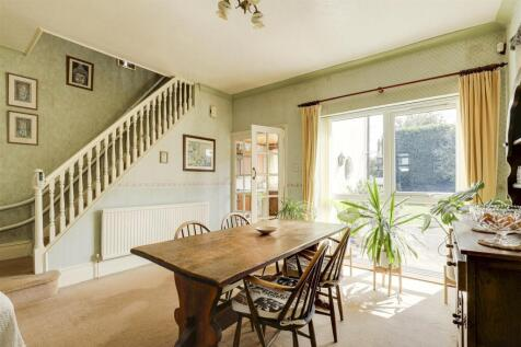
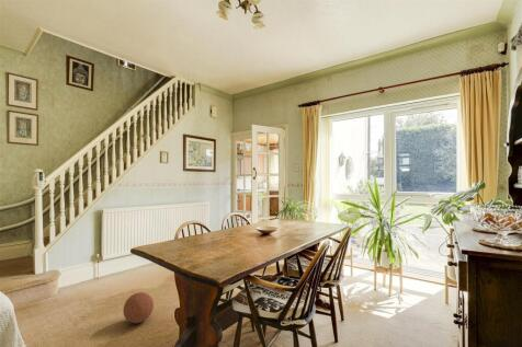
+ ball [122,291,155,324]
